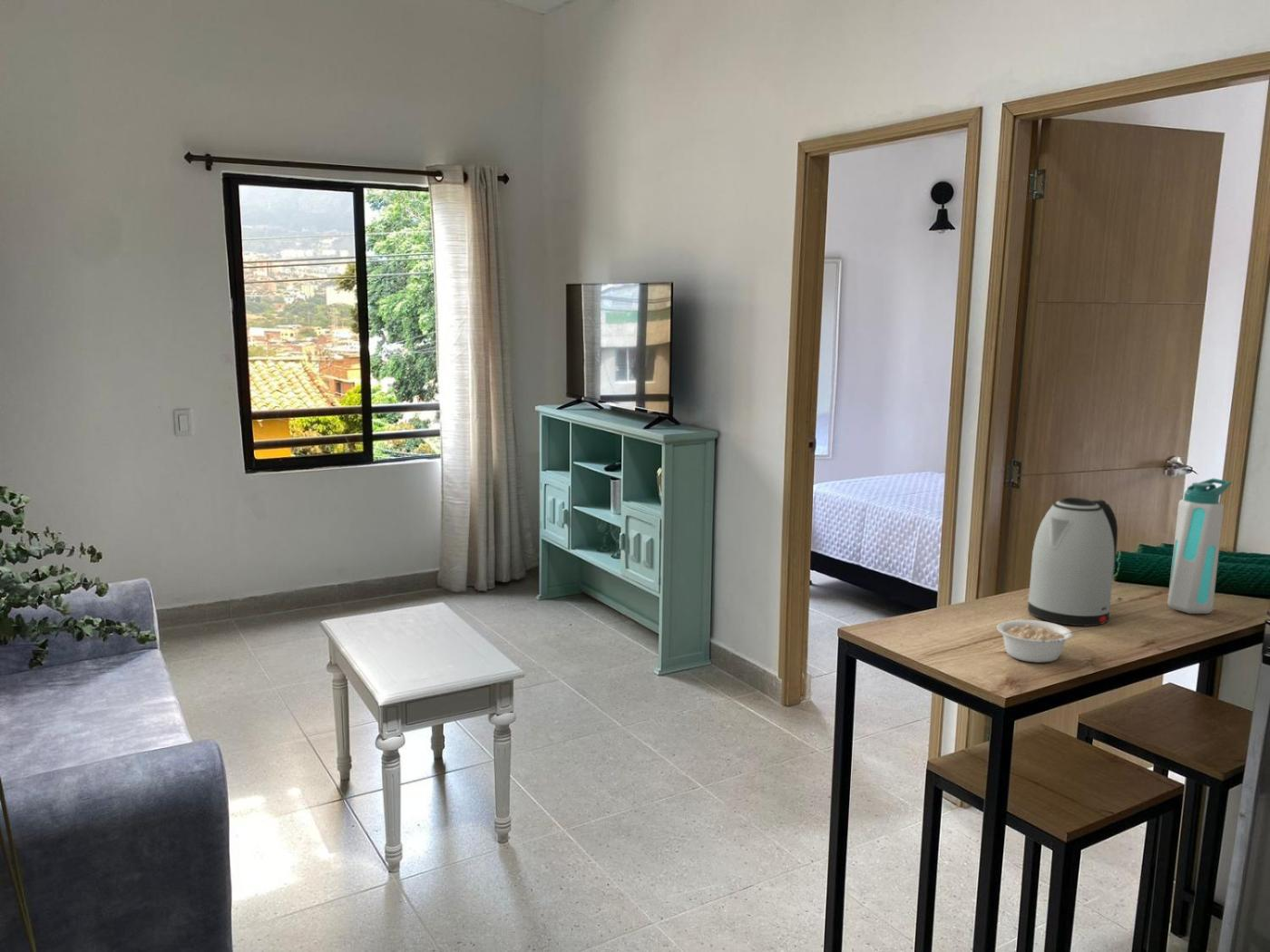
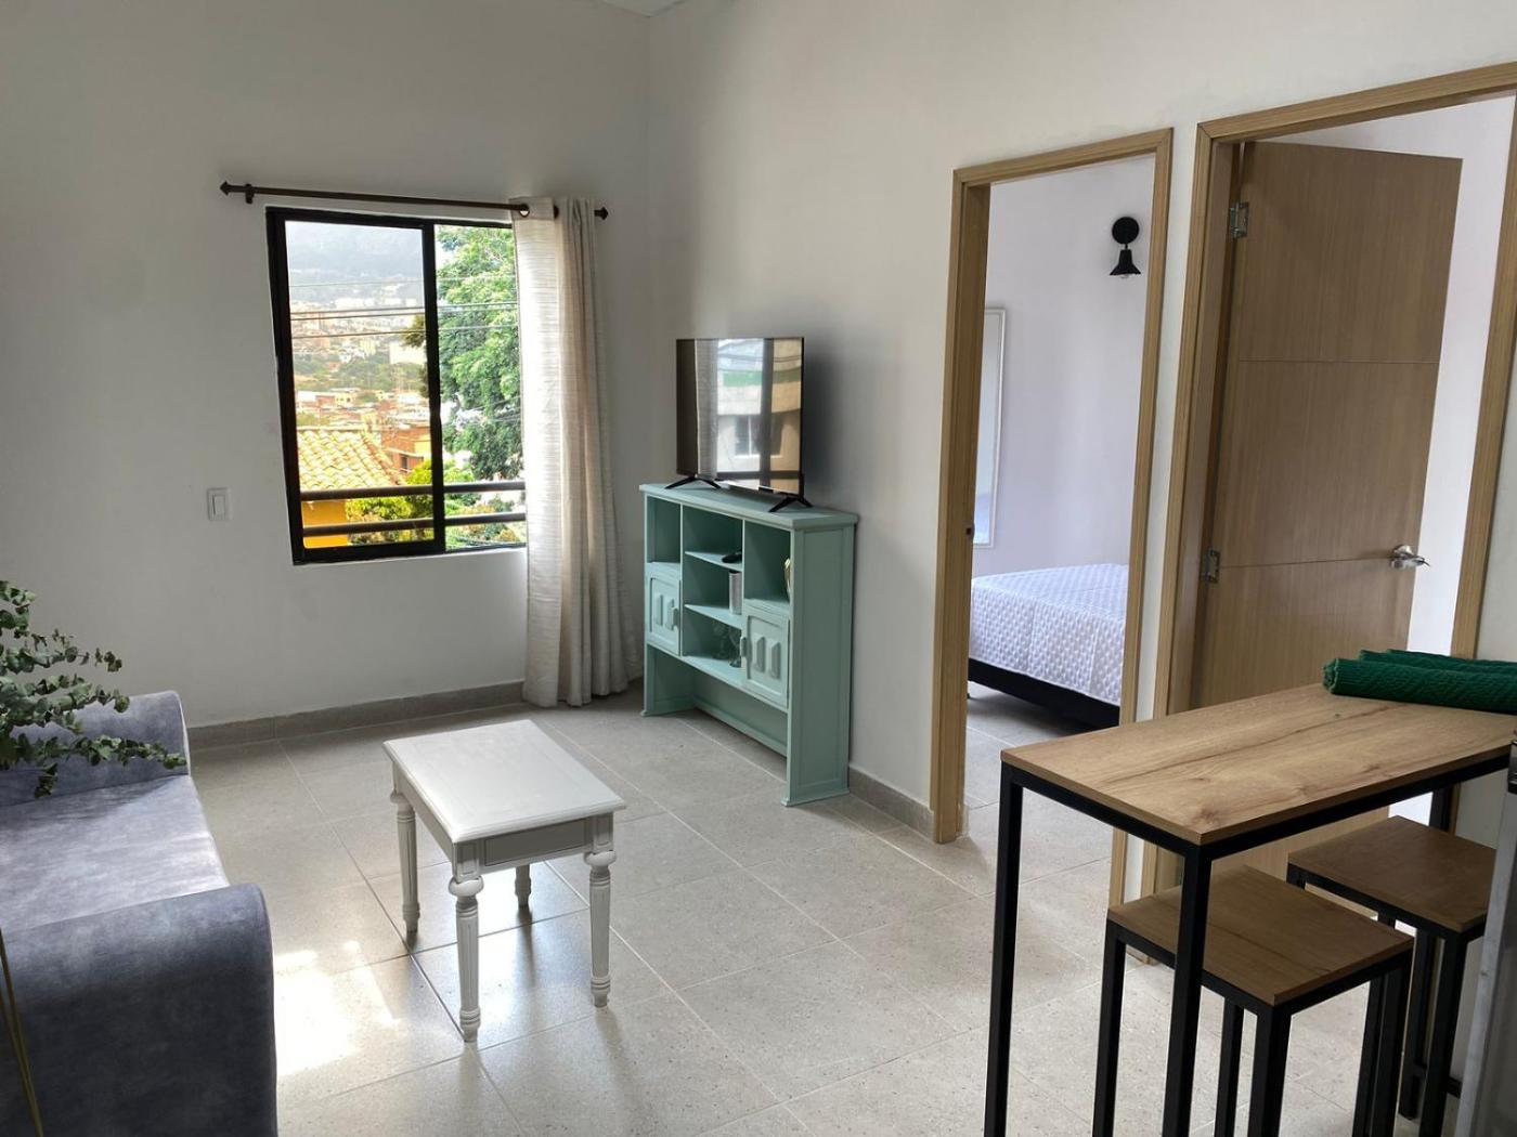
- water bottle [1167,478,1232,615]
- kettle [1027,497,1119,627]
- legume [996,619,1090,663]
